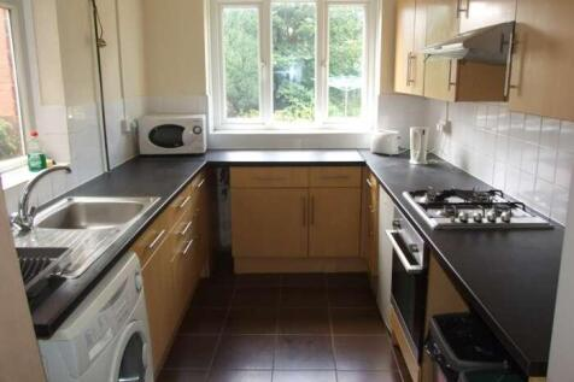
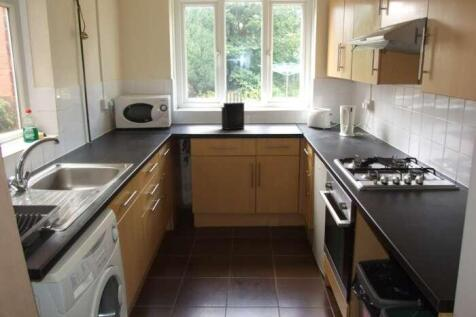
+ knife block [221,88,245,131]
